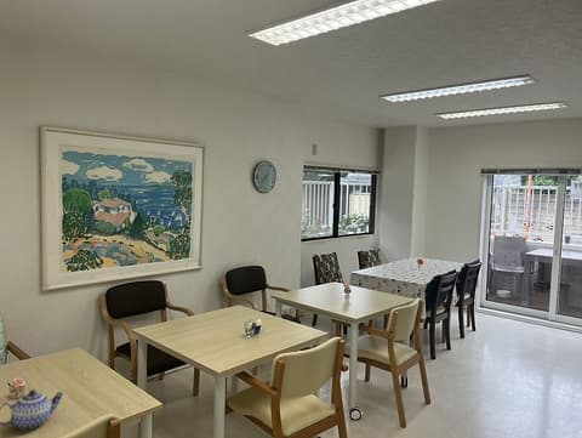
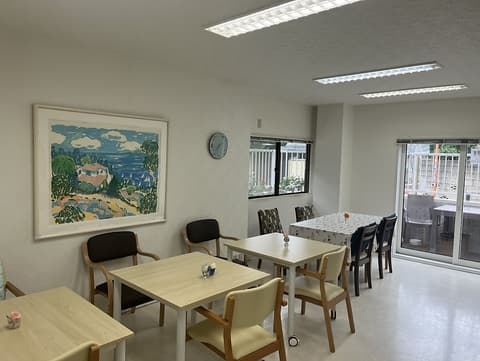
- teapot [0,388,64,431]
